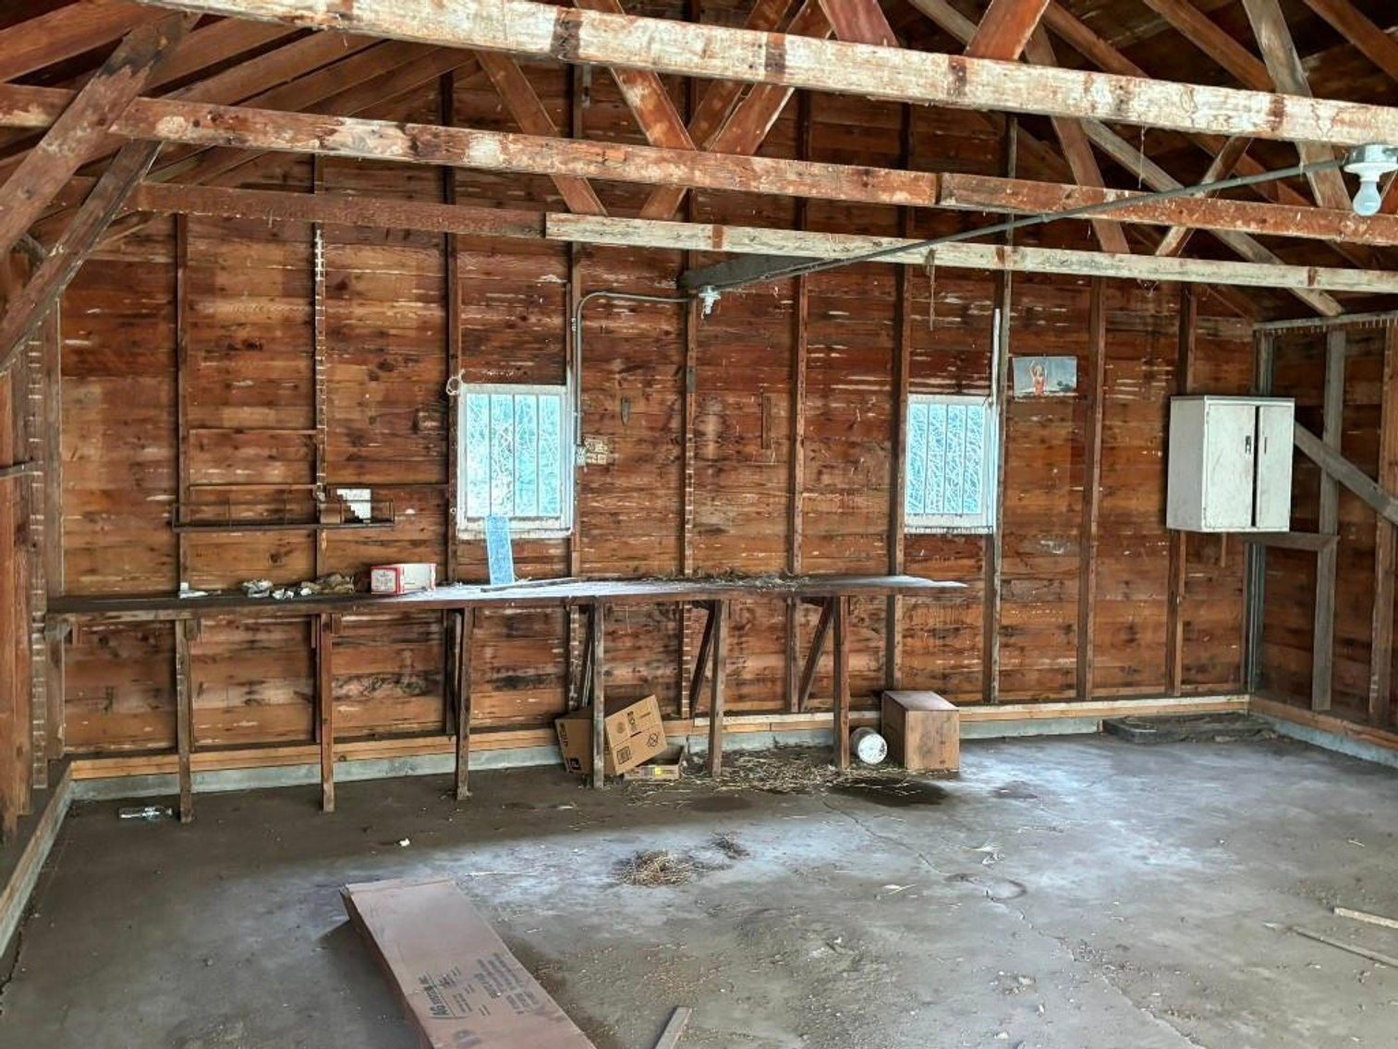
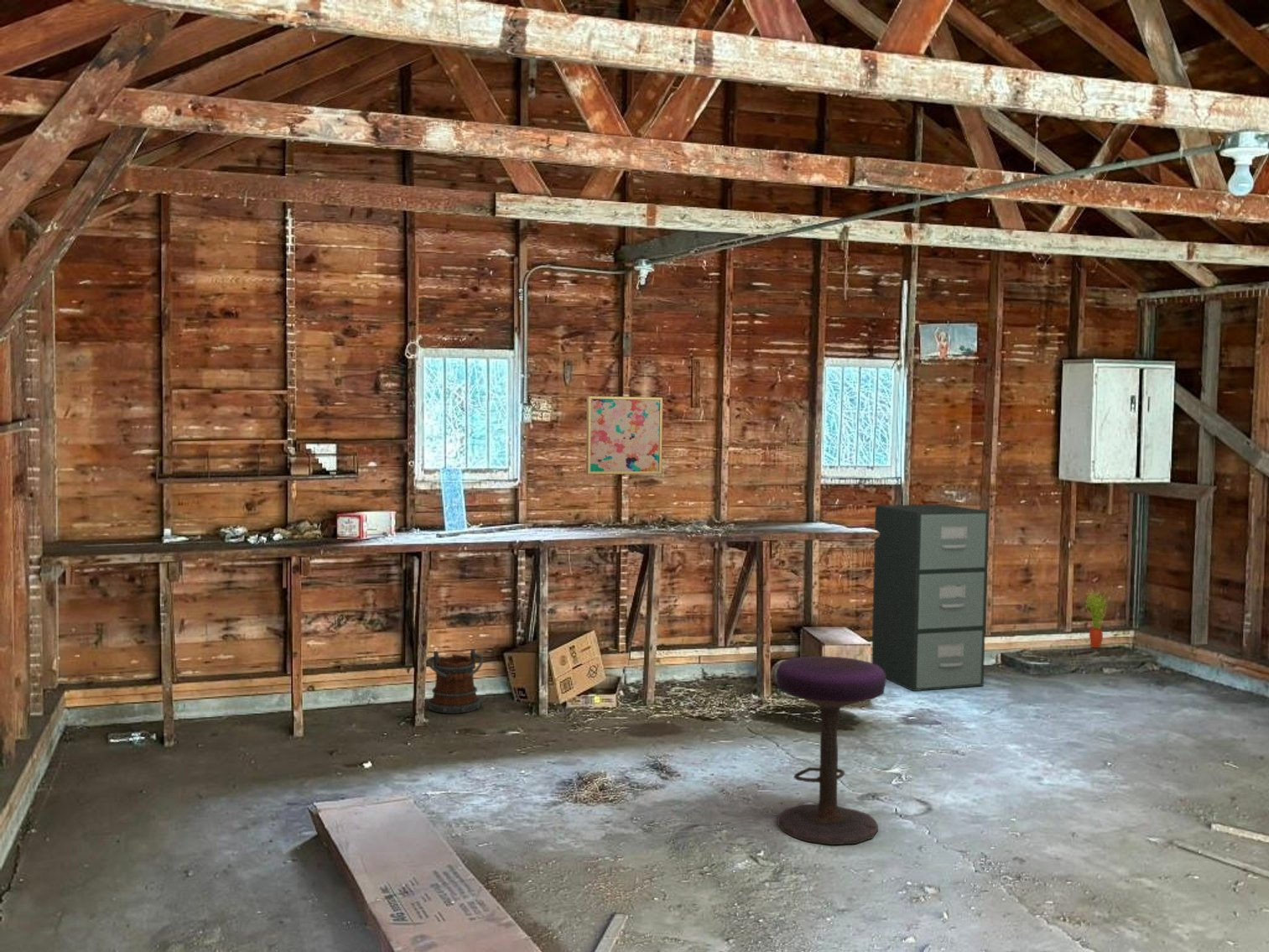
+ stool [775,655,887,845]
+ filing cabinet [871,503,990,692]
+ potted plant [1084,588,1111,649]
+ bucket [426,648,484,715]
+ wall art [585,395,663,476]
